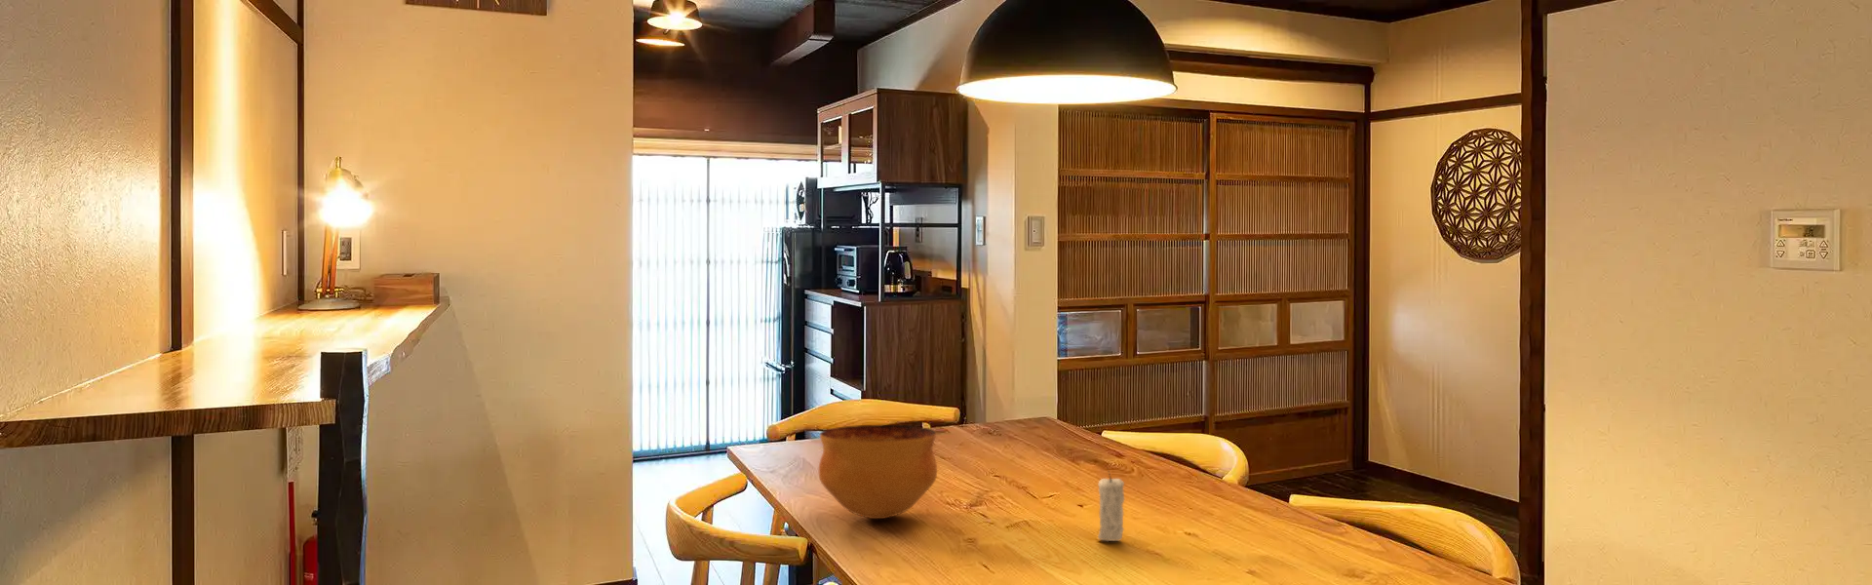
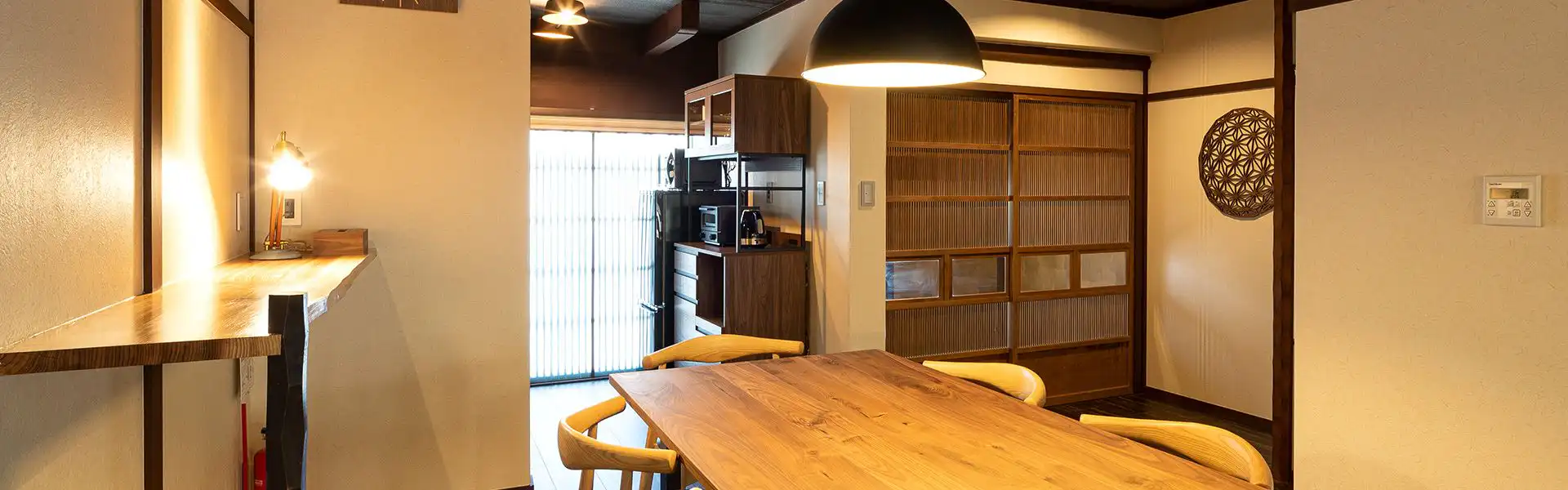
- bowl [818,424,938,519]
- candle [1097,468,1125,542]
